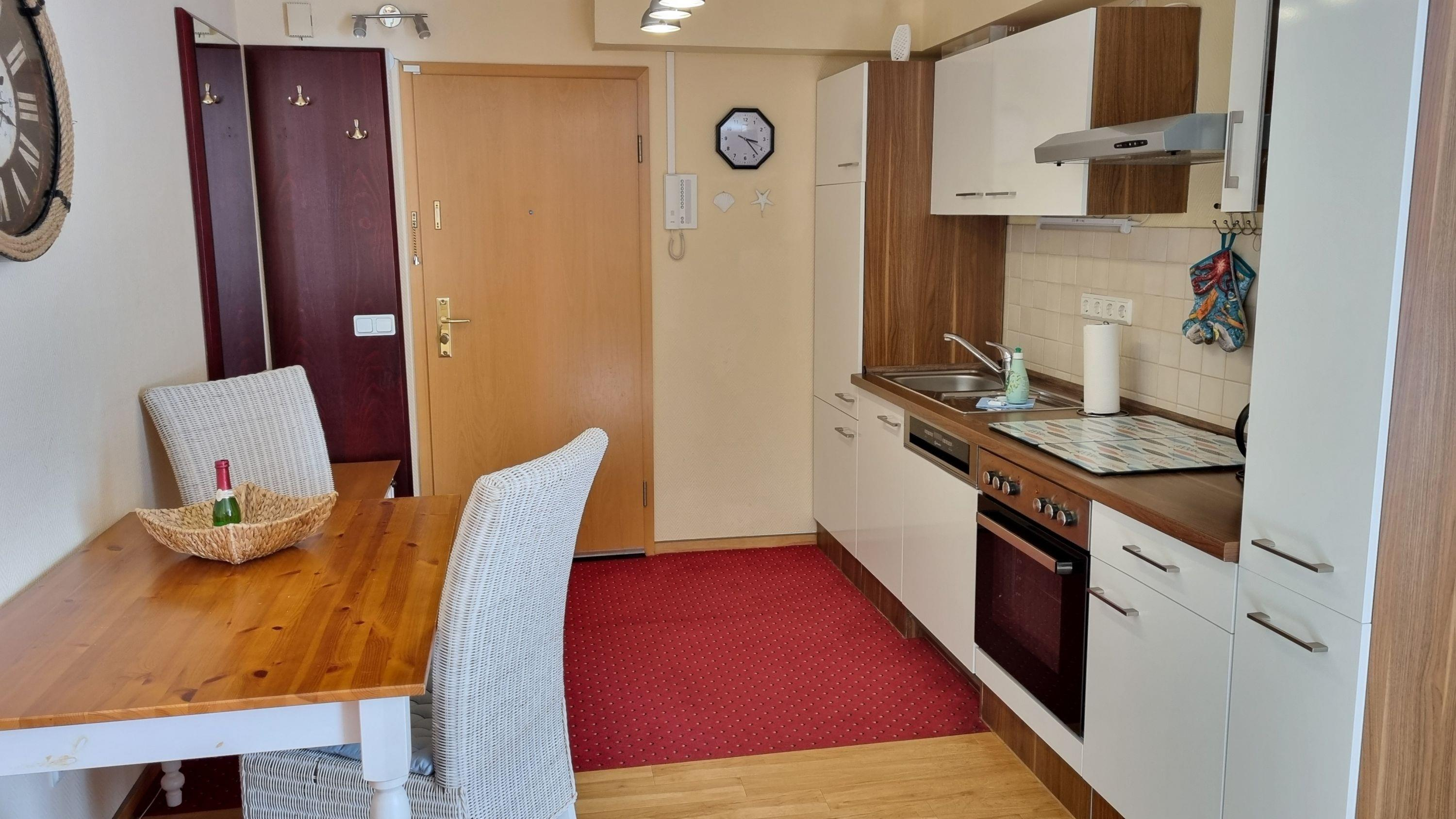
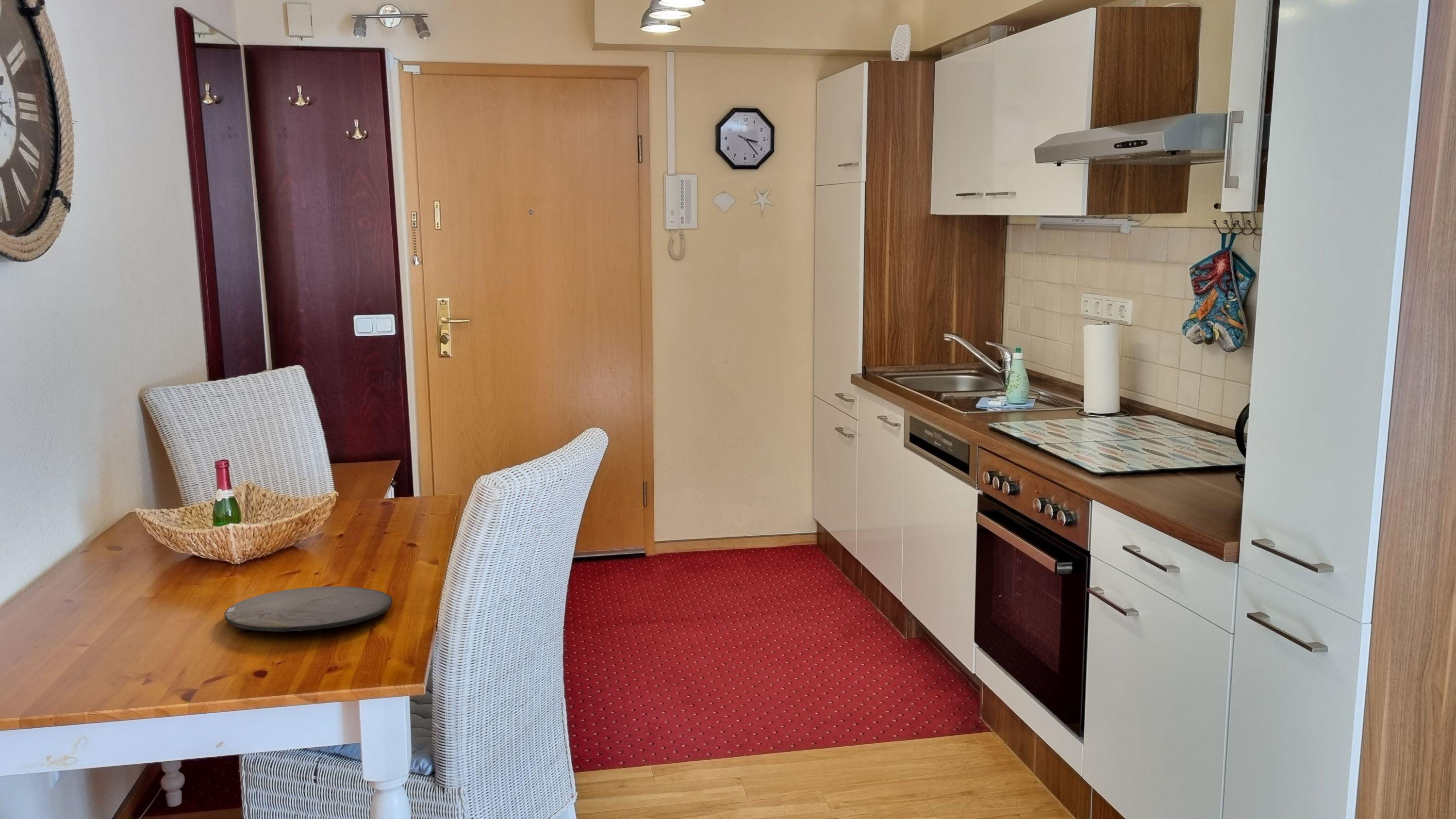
+ plate [224,586,393,632]
